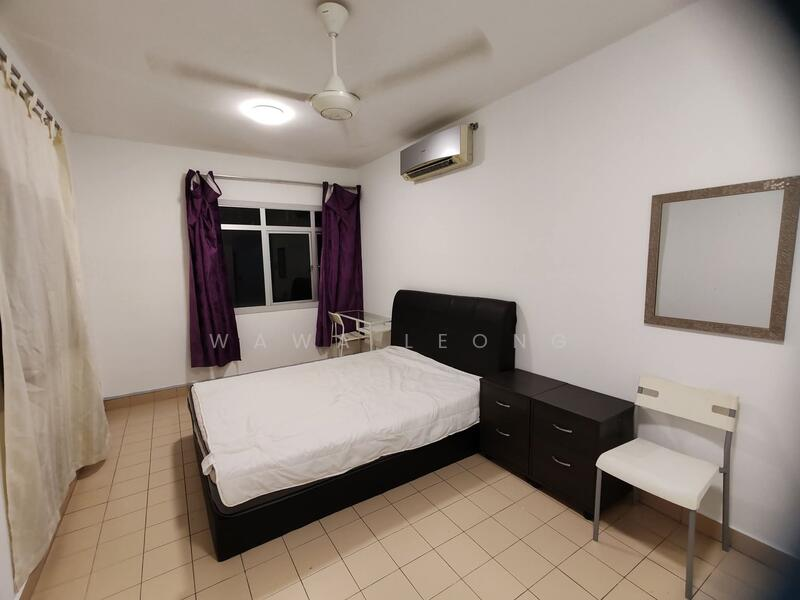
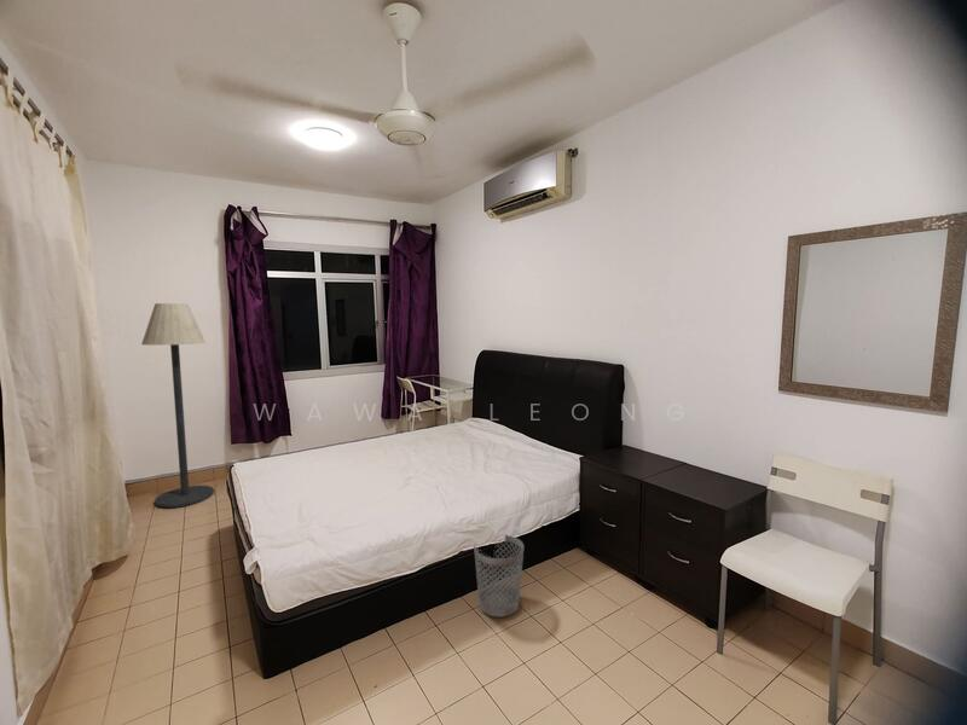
+ floor lamp [140,302,215,509]
+ wastebasket [473,534,525,619]
